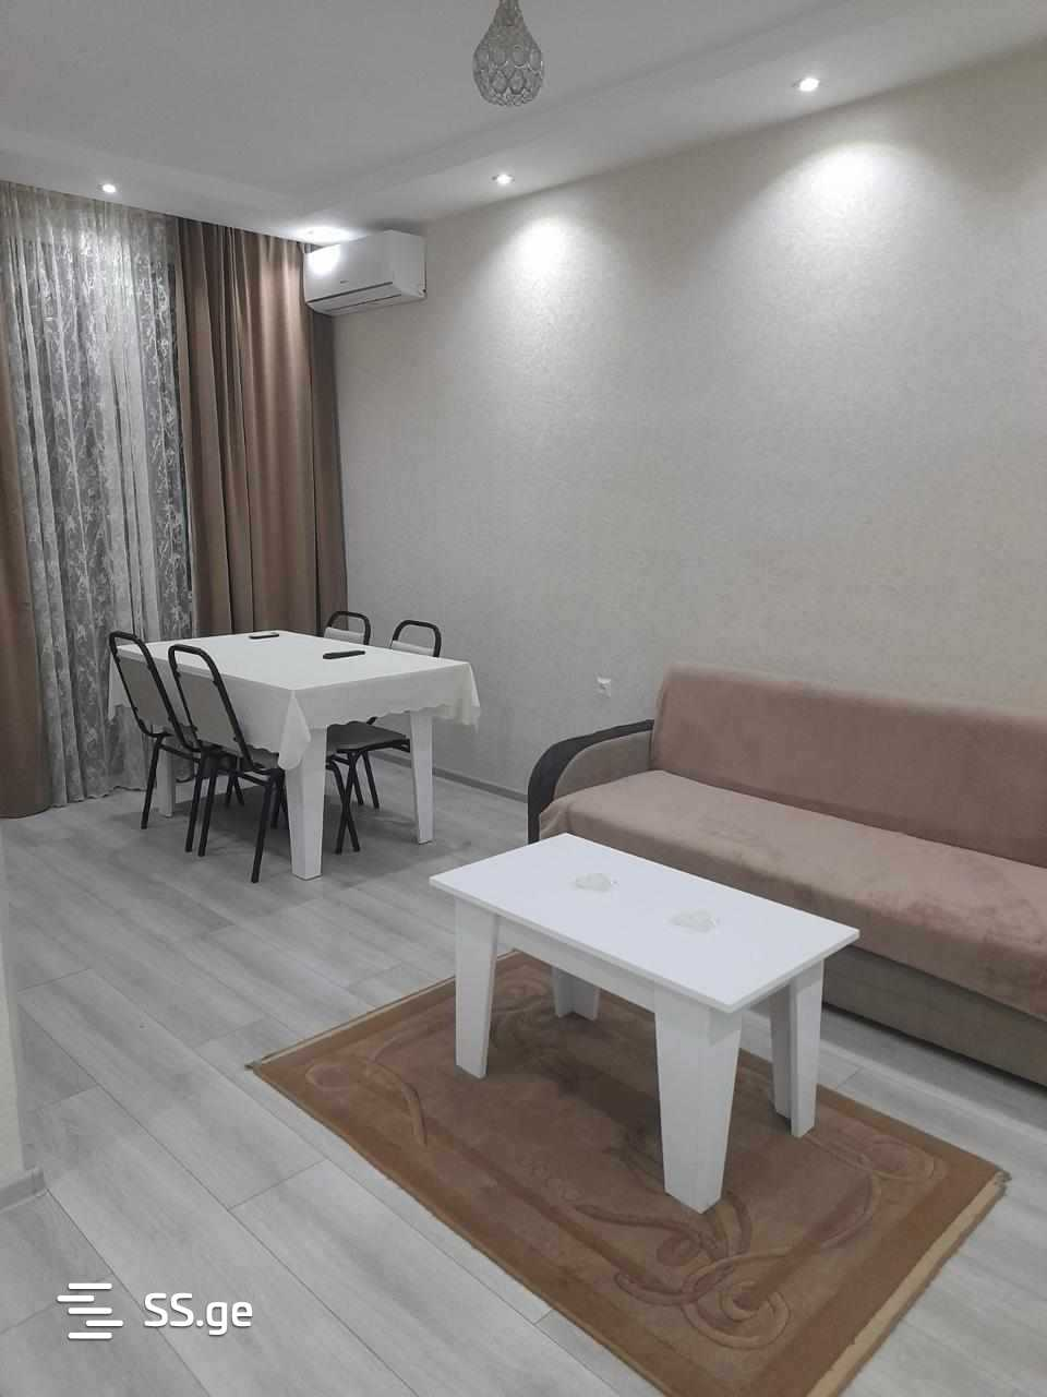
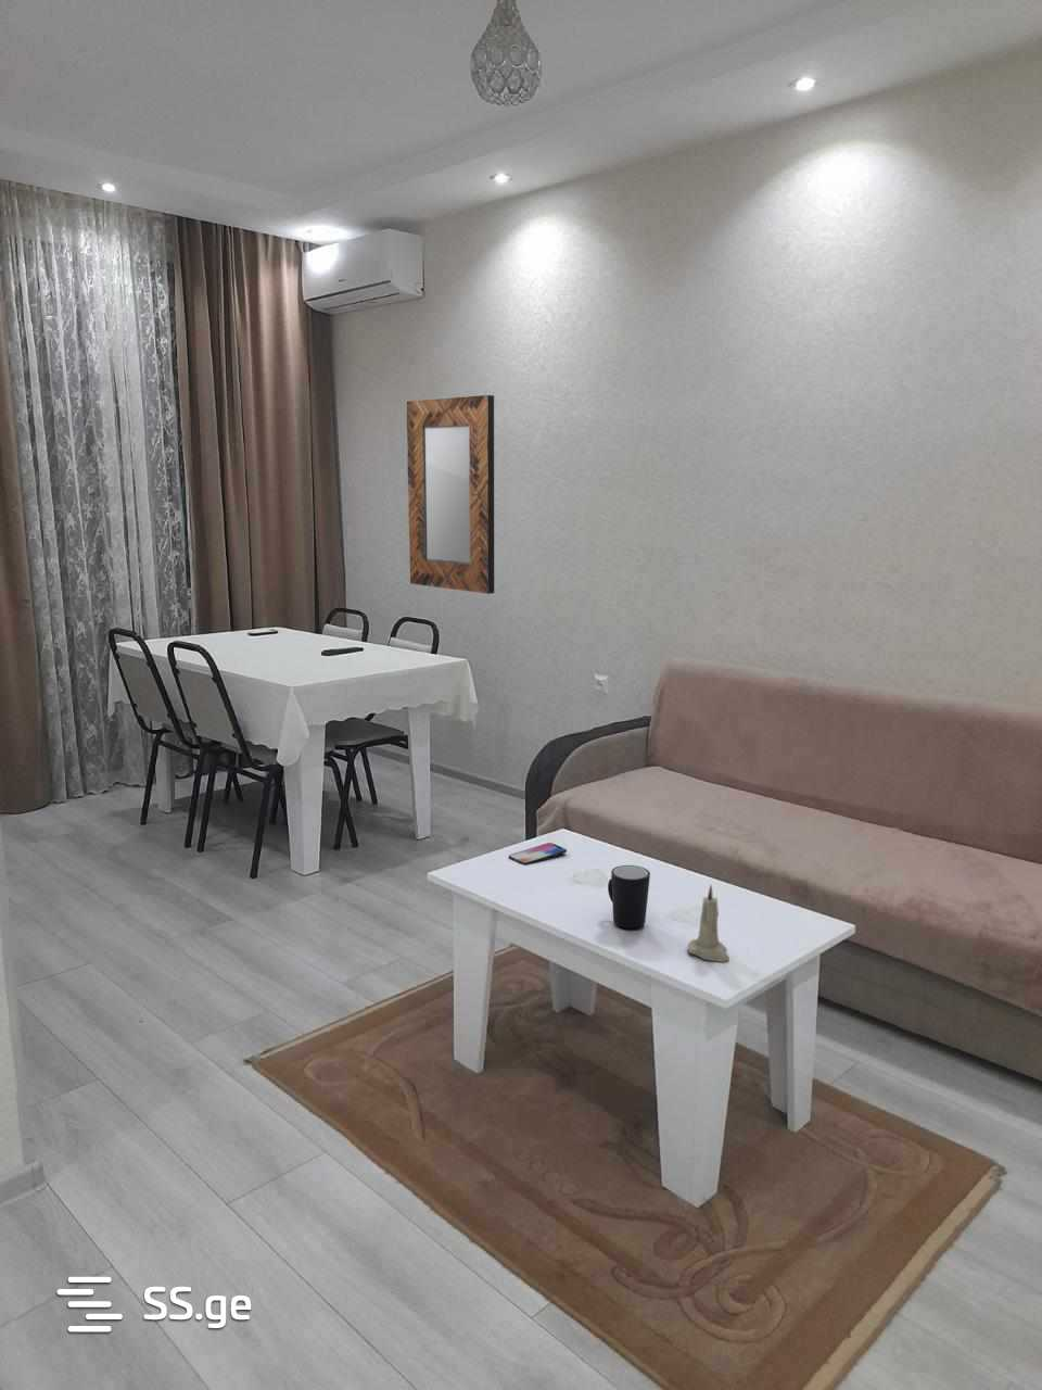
+ home mirror [406,394,495,595]
+ mug [606,865,651,929]
+ smartphone [508,842,568,866]
+ candle [686,884,730,963]
